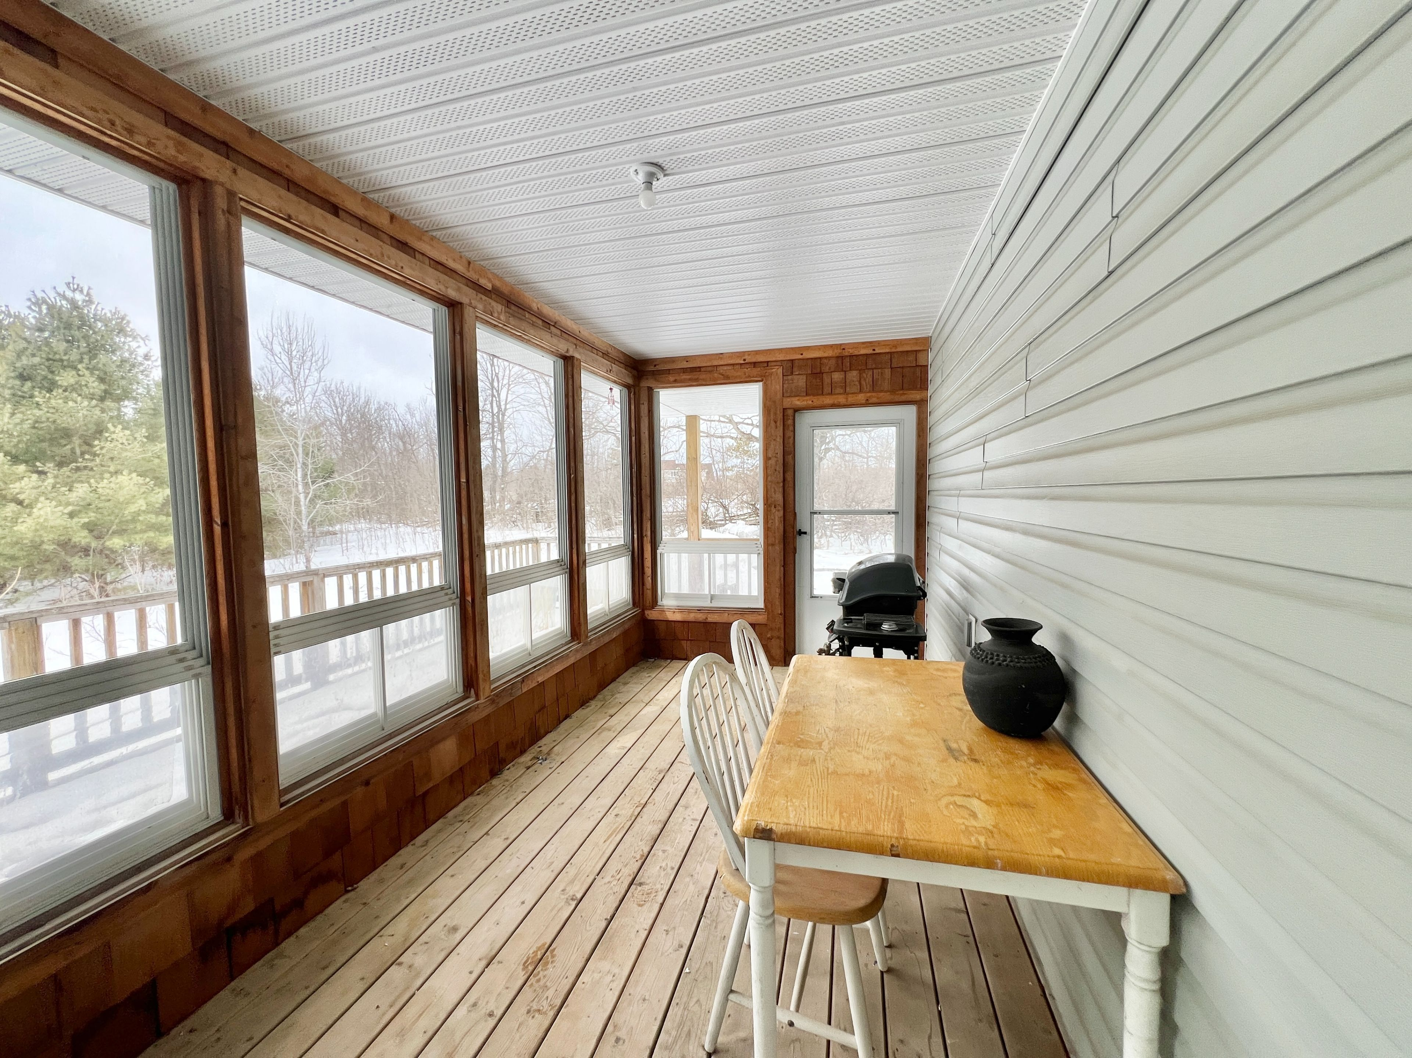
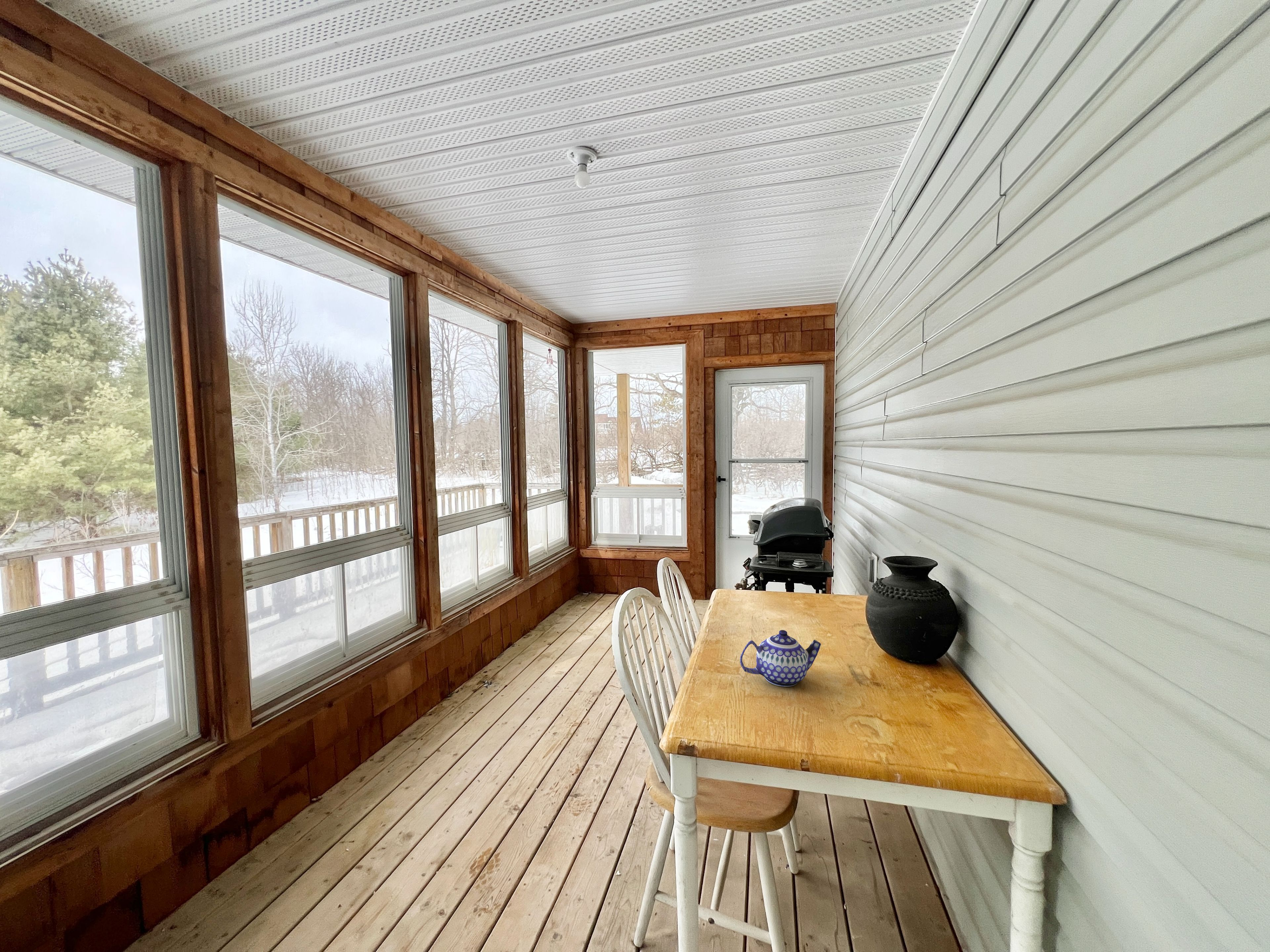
+ teapot [740,630,821,687]
